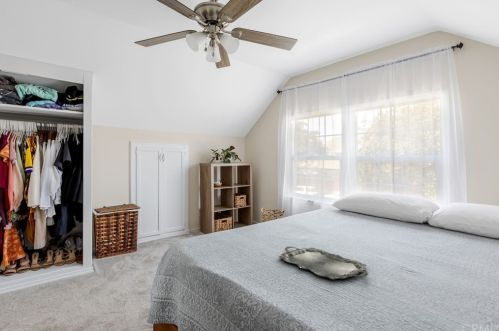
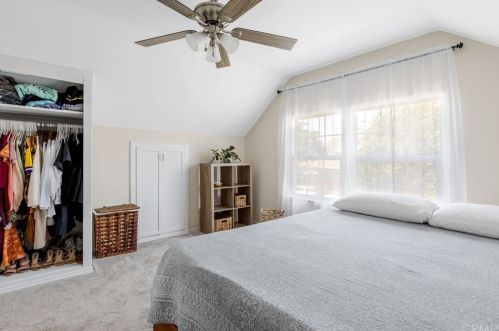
- serving tray [278,246,369,280]
